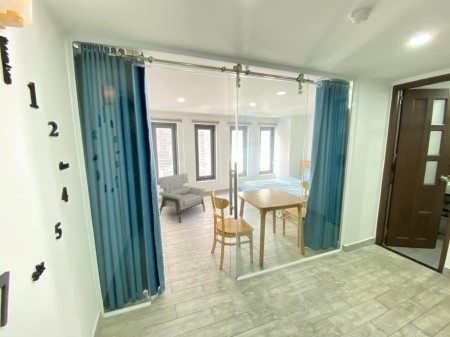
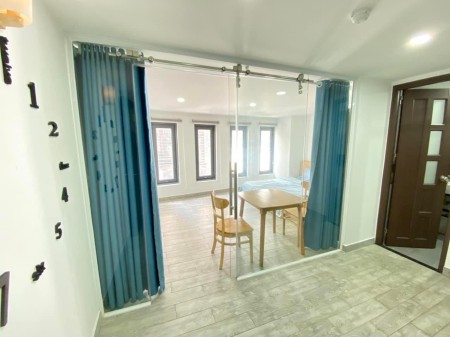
- armchair [158,172,206,223]
